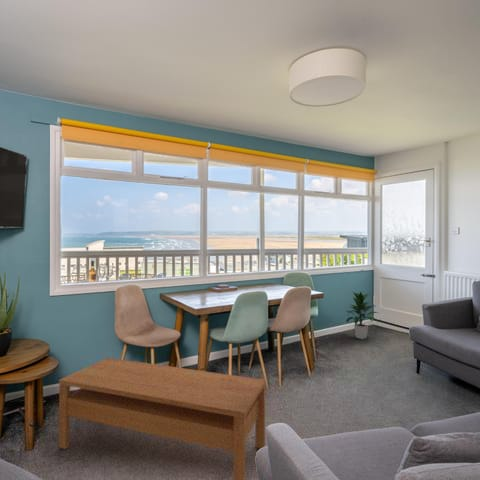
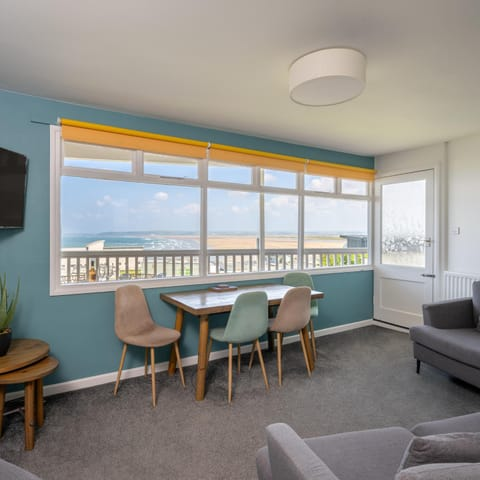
- indoor plant [345,290,381,340]
- coffee table [58,357,267,480]
